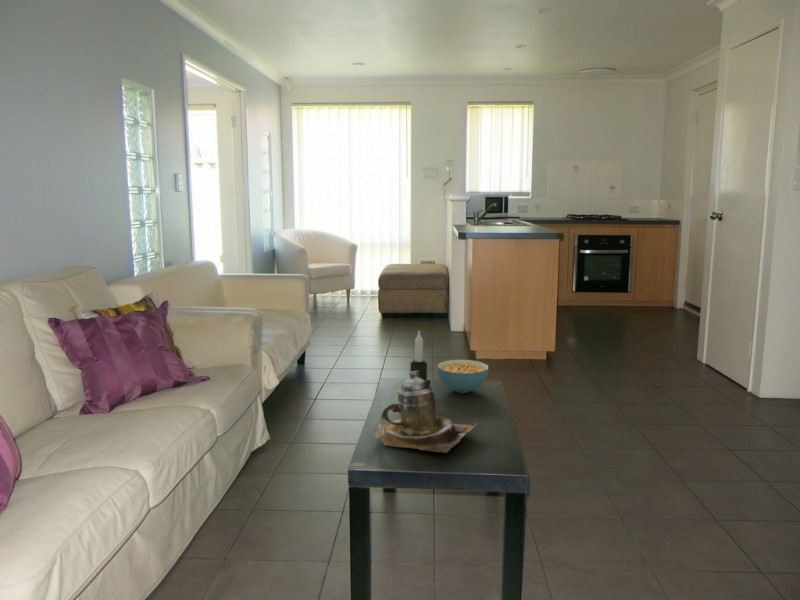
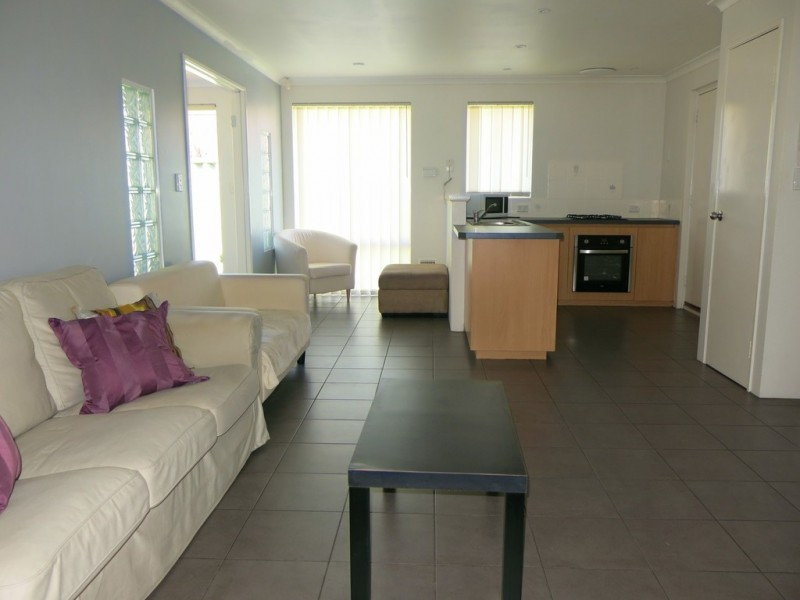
- candle [409,330,428,381]
- teapot [373,371,479,454]
- cereal bowl [437,359,489,394]
